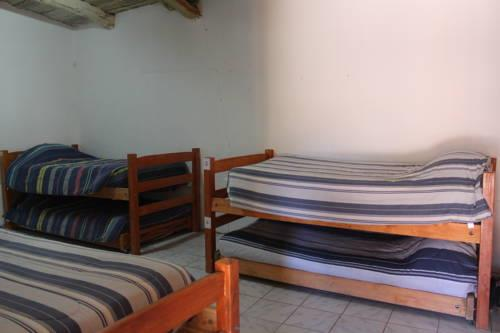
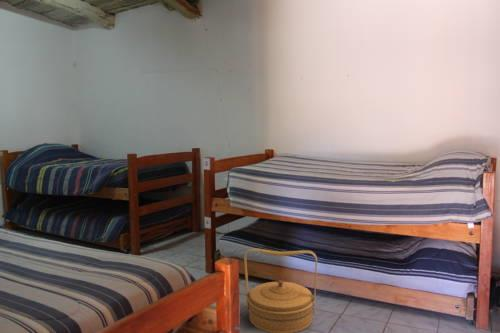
+ basket [243,247,318,333]
